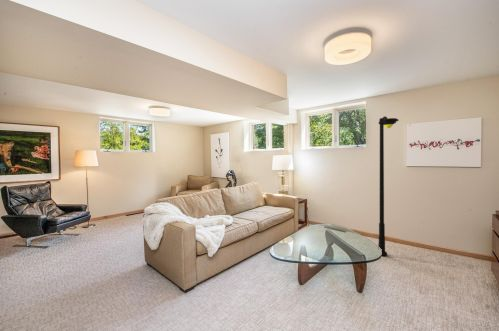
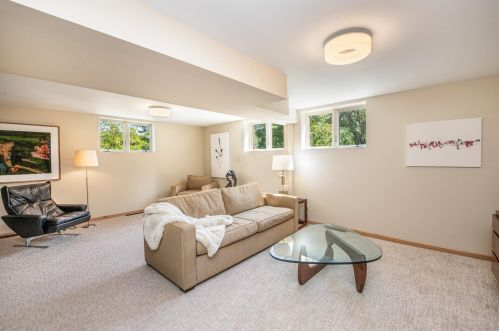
- floor lamp [378,115,400,257]
